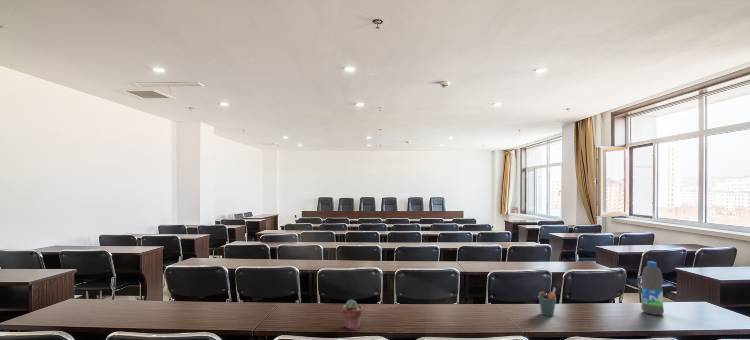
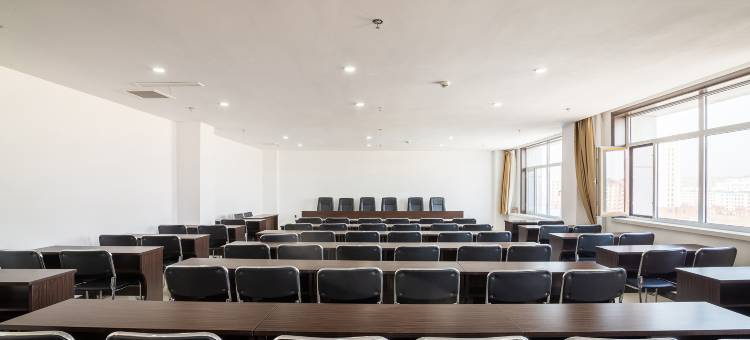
- pen holder [538,286,557,317]
- water bottle [640,260,665,316]
- potted succulent [341,299,364,331]
